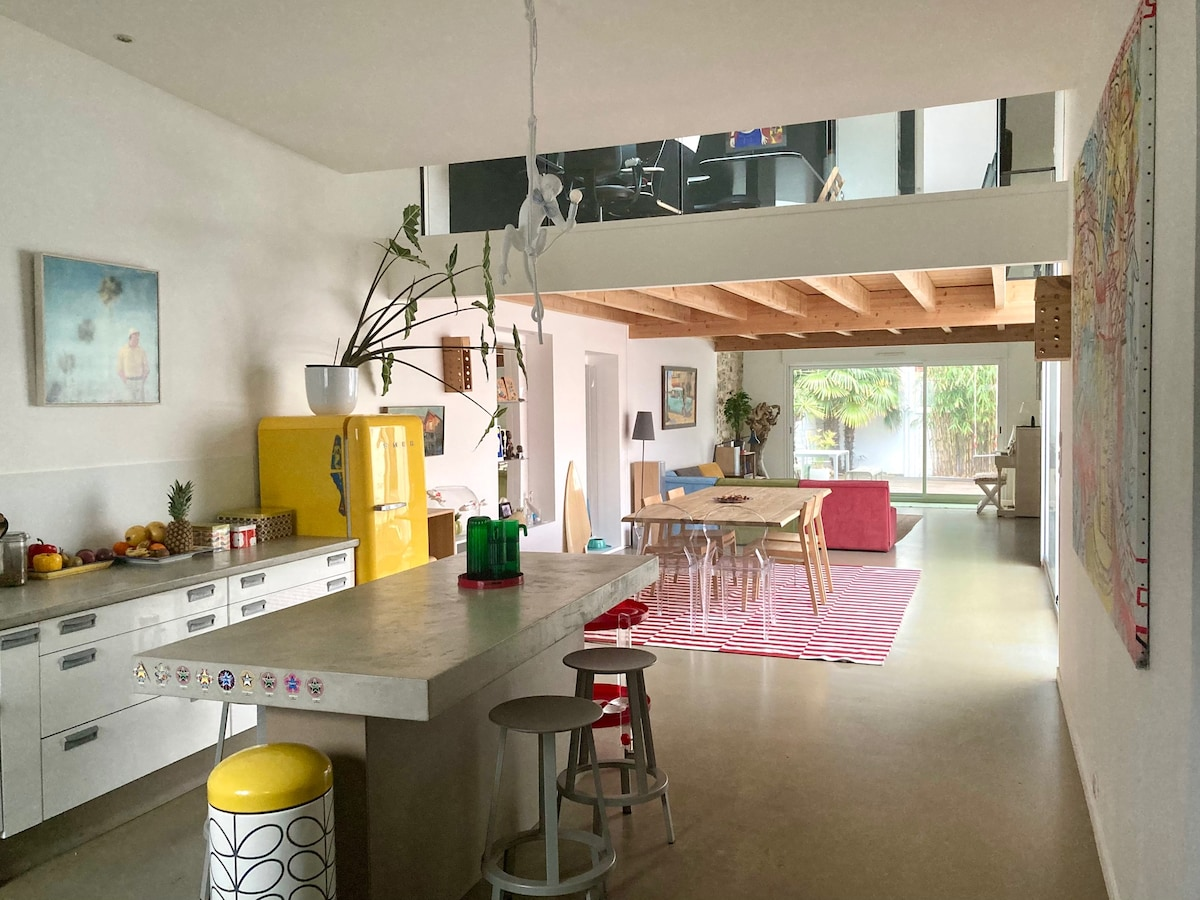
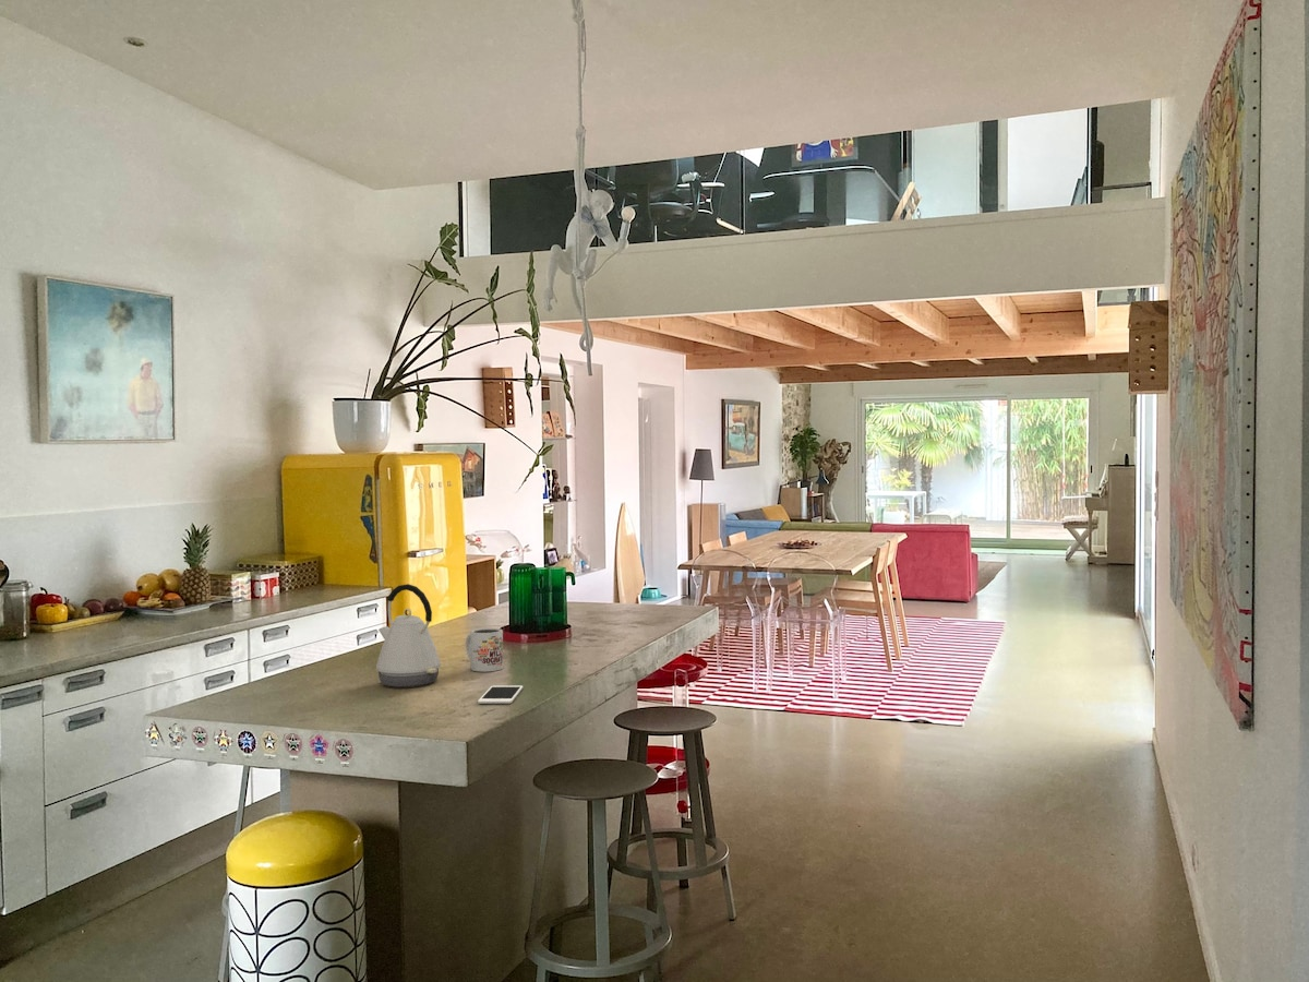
+ cell phone [477,684,524,705]
+ kettle [375,583,442,688]
+ mug [465,627,504,672]
